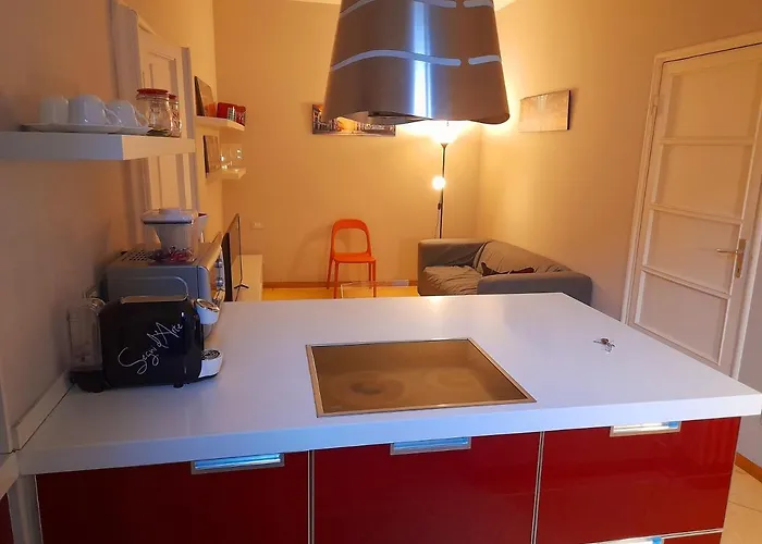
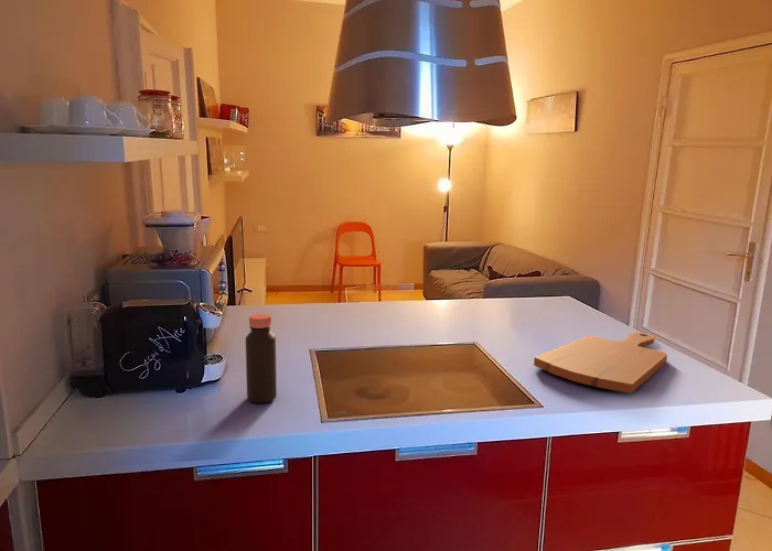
+ bottle [245,313,278,404]
+ cutting board [533,331,668,395]
